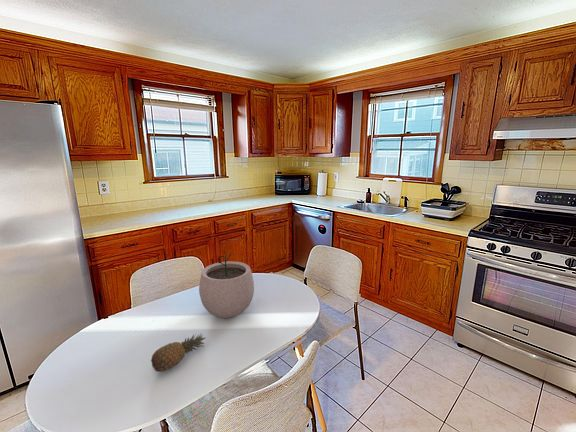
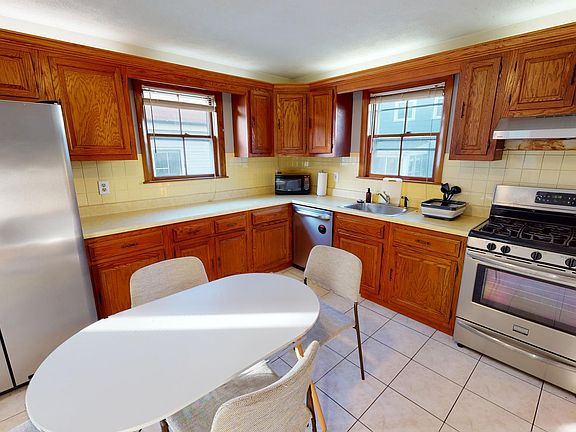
- fruit [149,332,207,373]
- plant pot [198,248,255,319]
